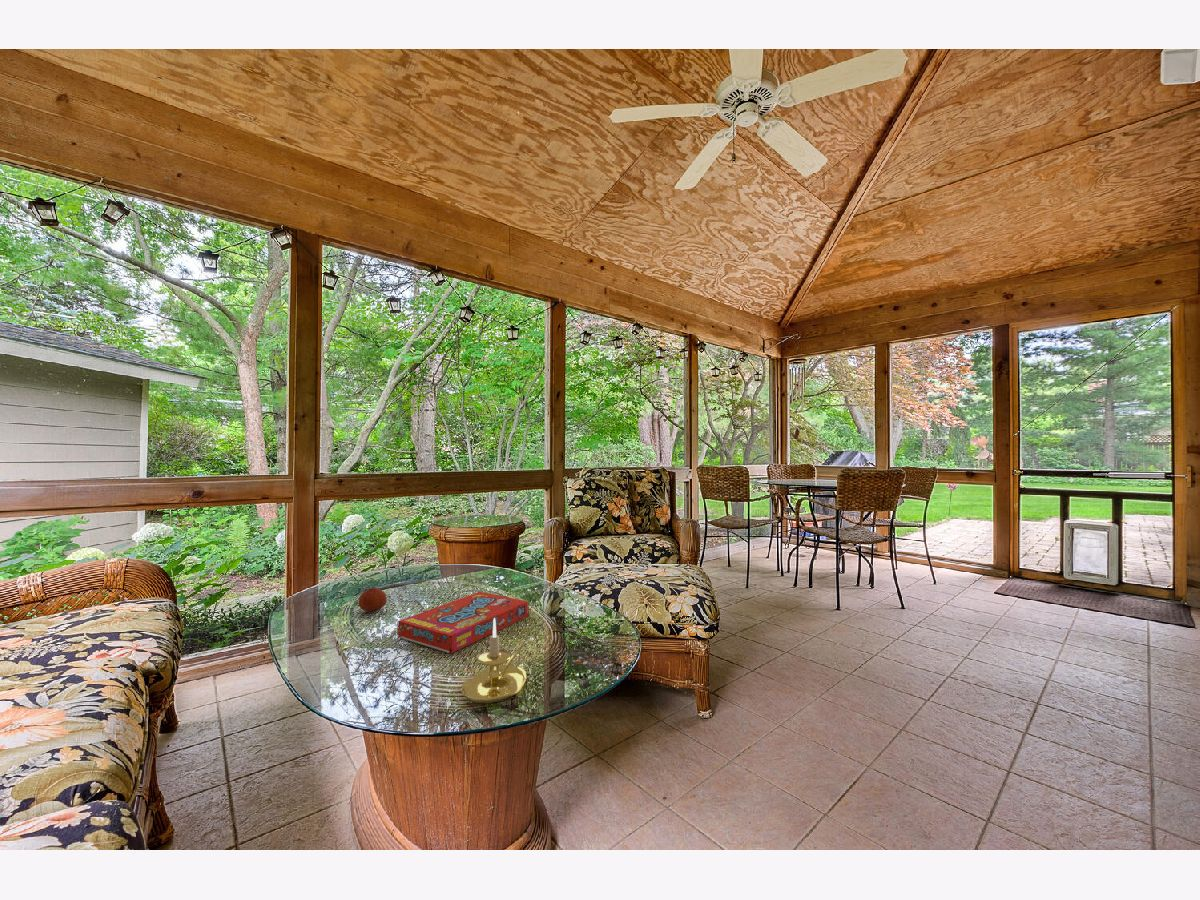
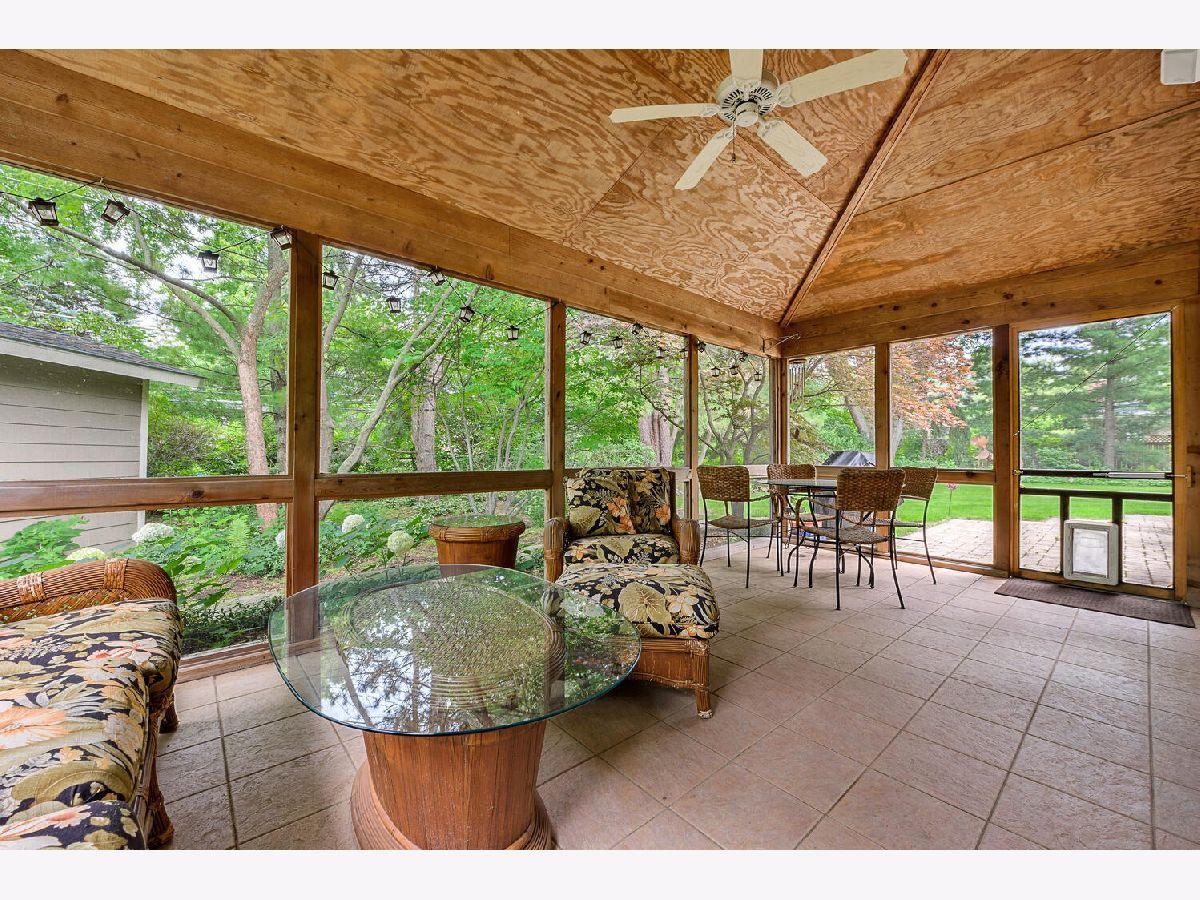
- snack box [397,591,530,654]
- fruit [358,587,388,613]
- candle holder [461,618,527,705]
